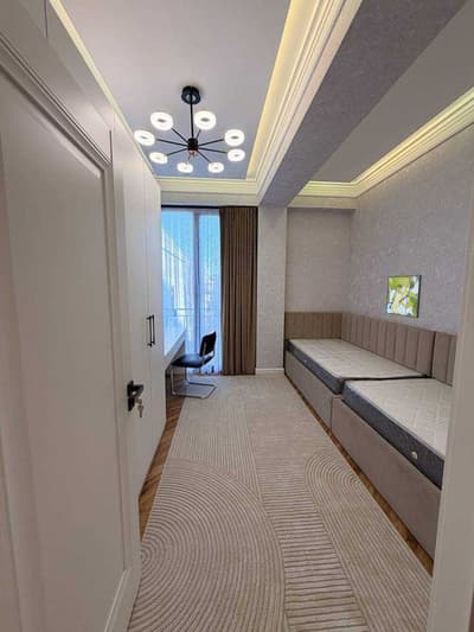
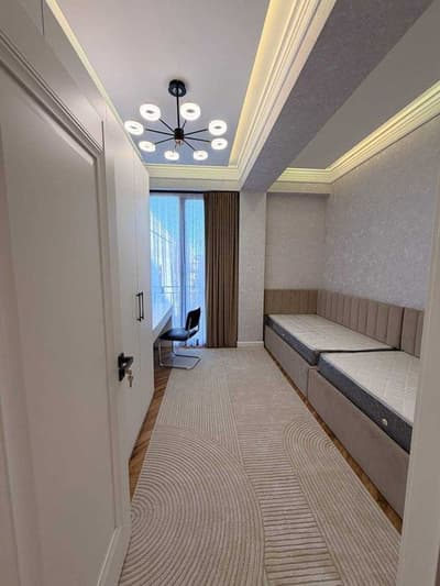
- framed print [385,274,423,319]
